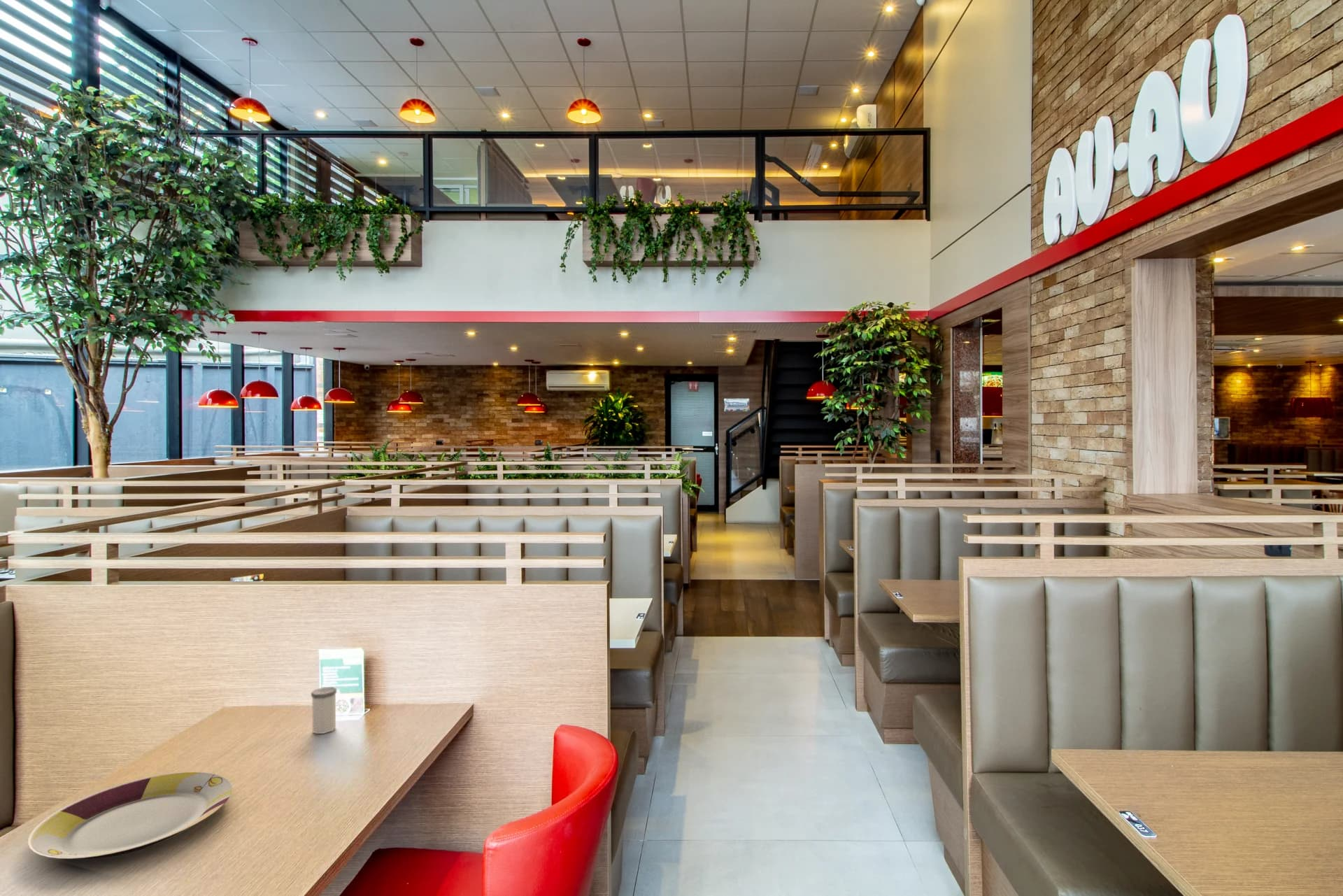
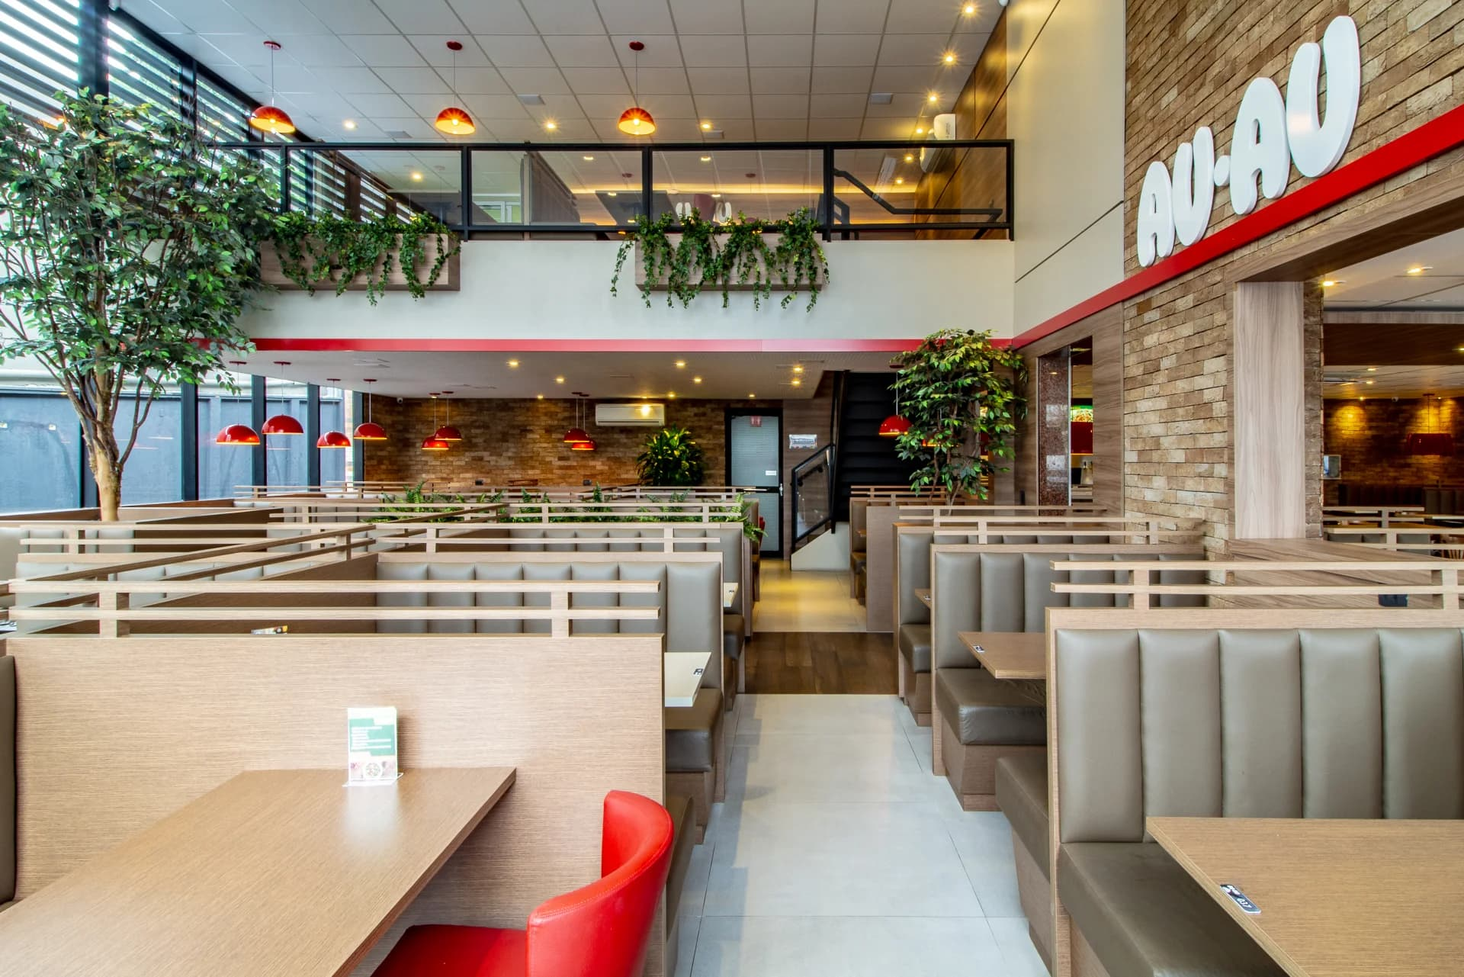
- salt shaker [311,686,337,734]
- plate [27,771,233,860]
